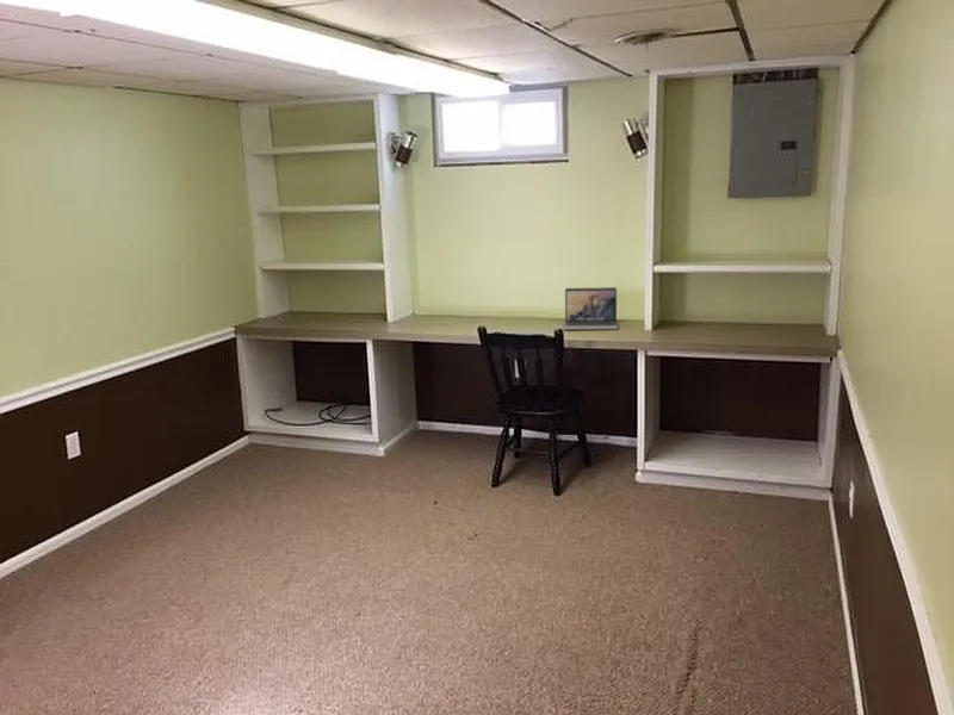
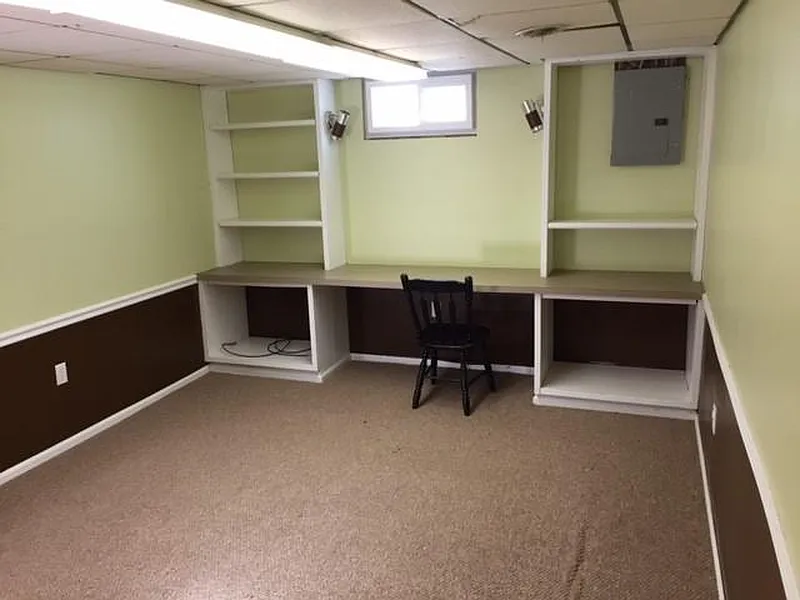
- laptop [563,286,619,331]
